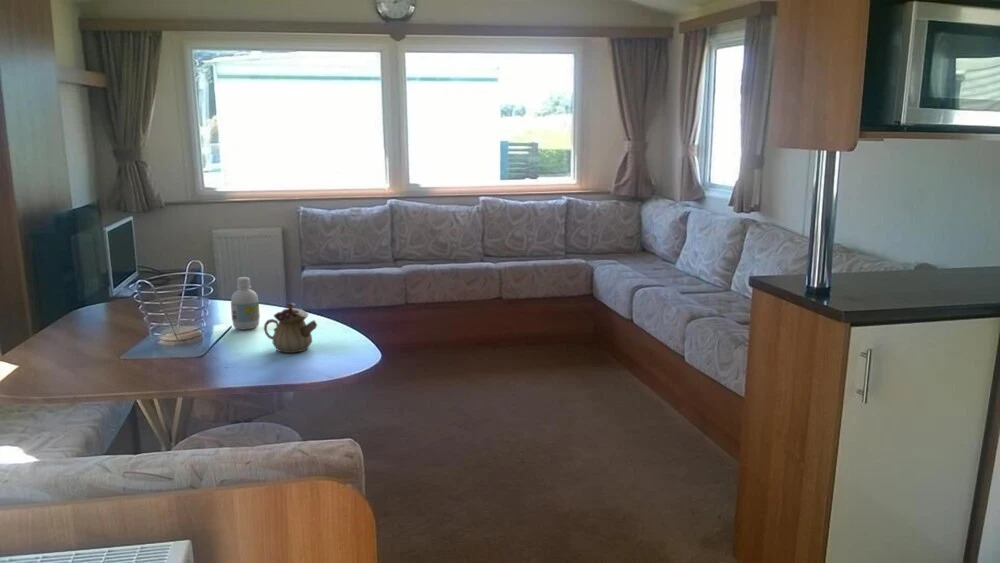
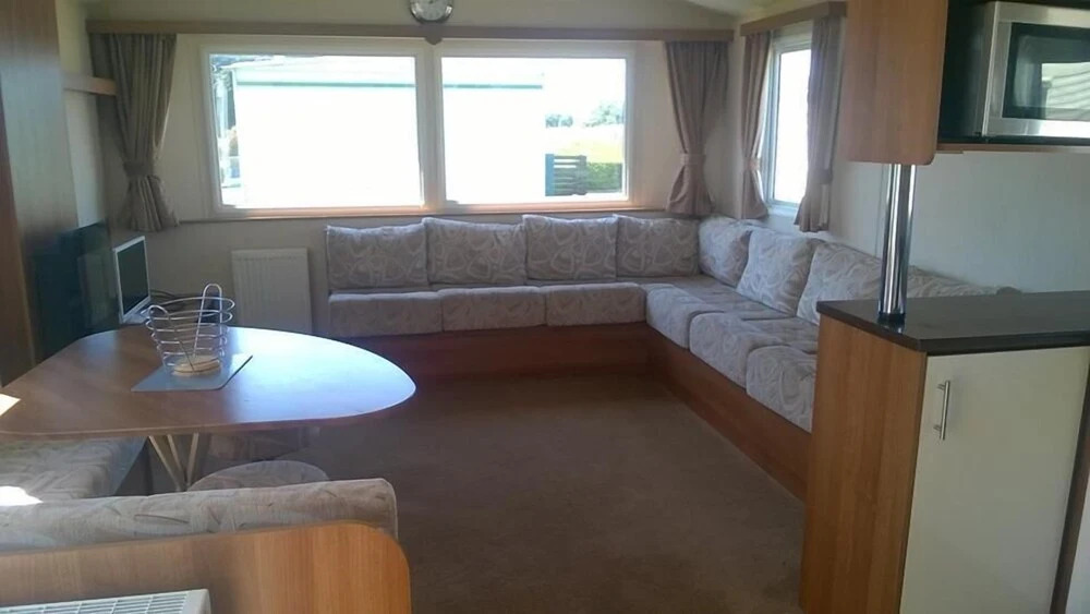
- bottle [230,276,261,330]
- teapot [263,301,318,354]
